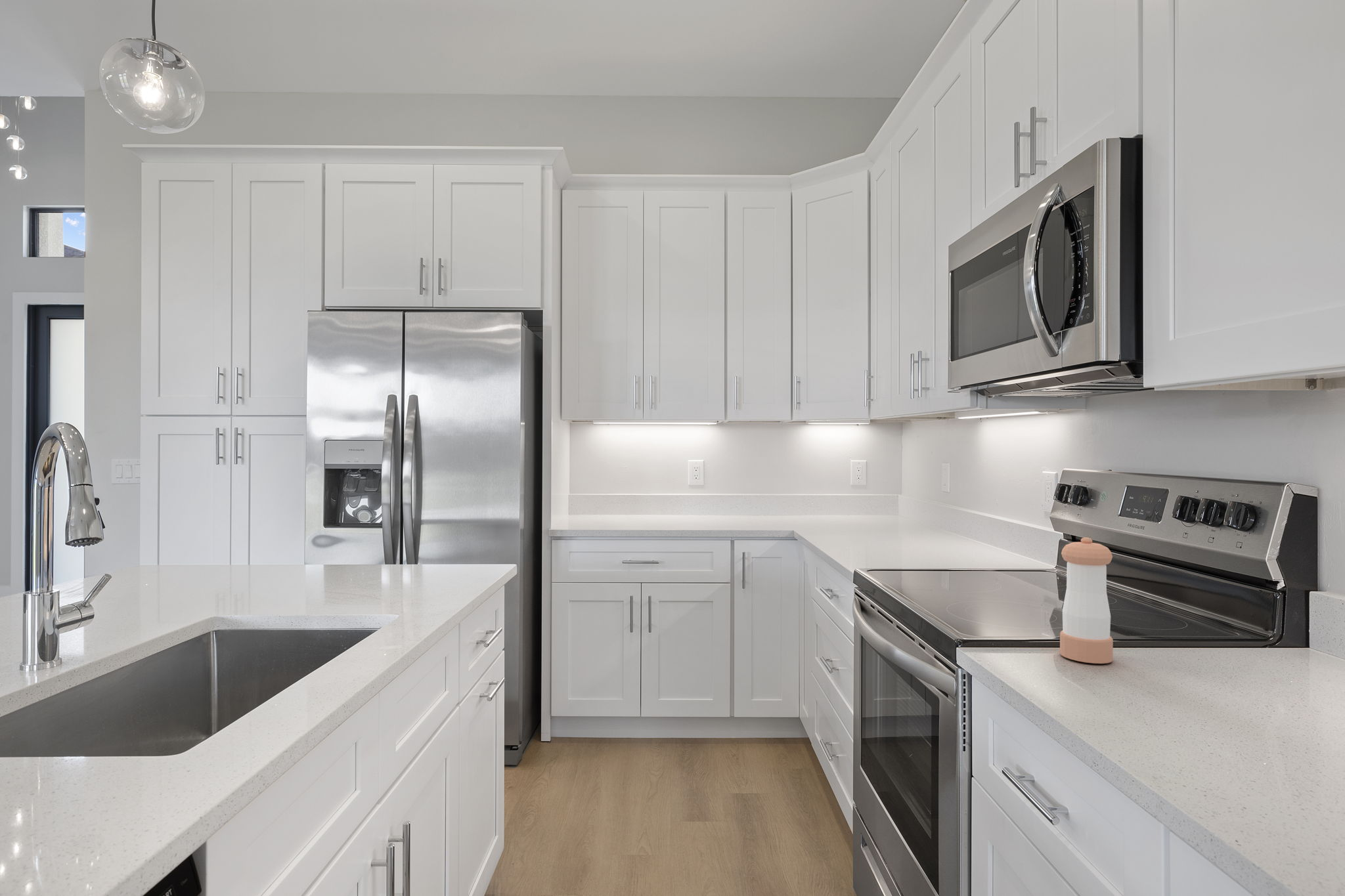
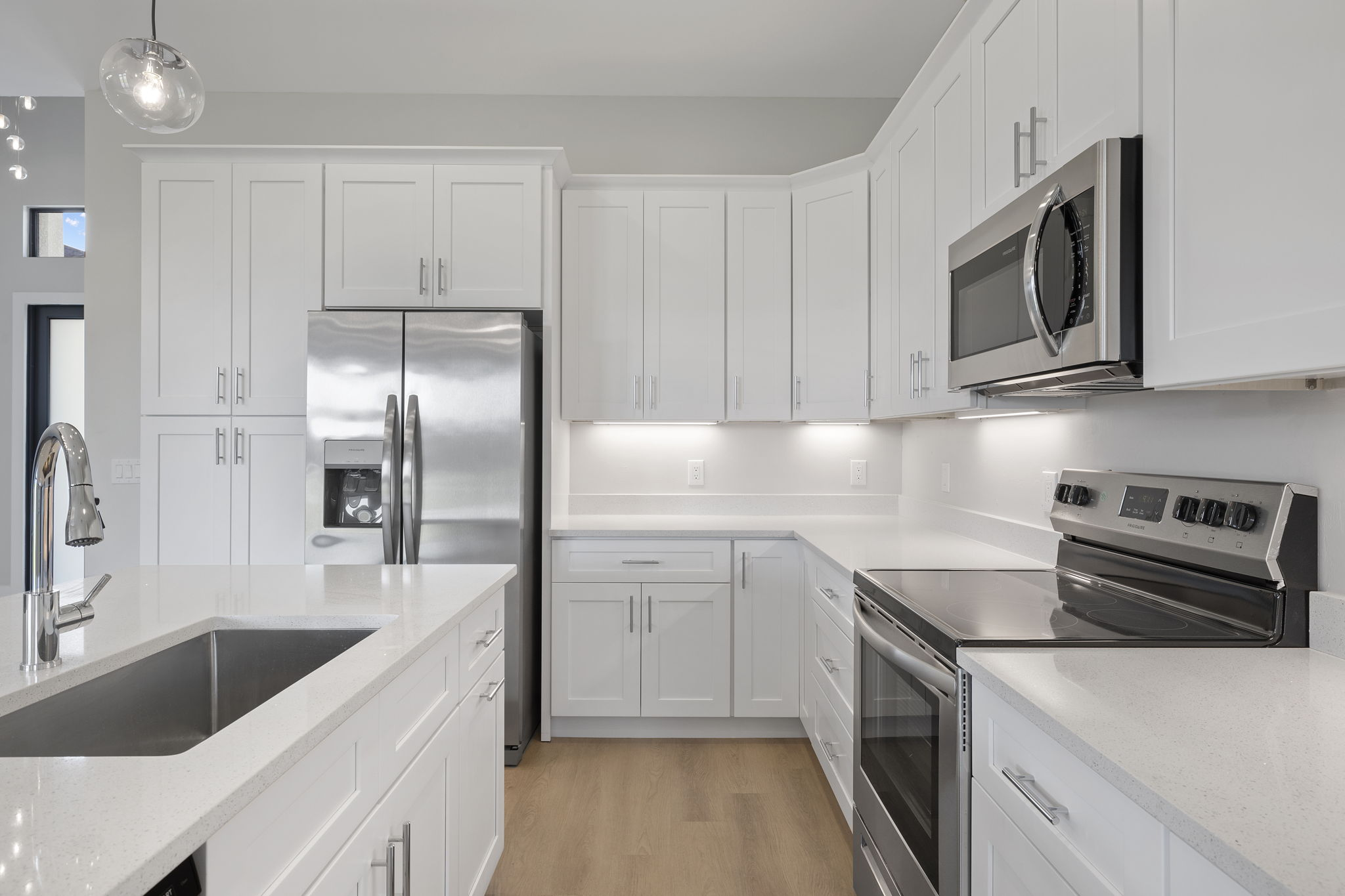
- pepper shaker [1059,537,1114,664]
